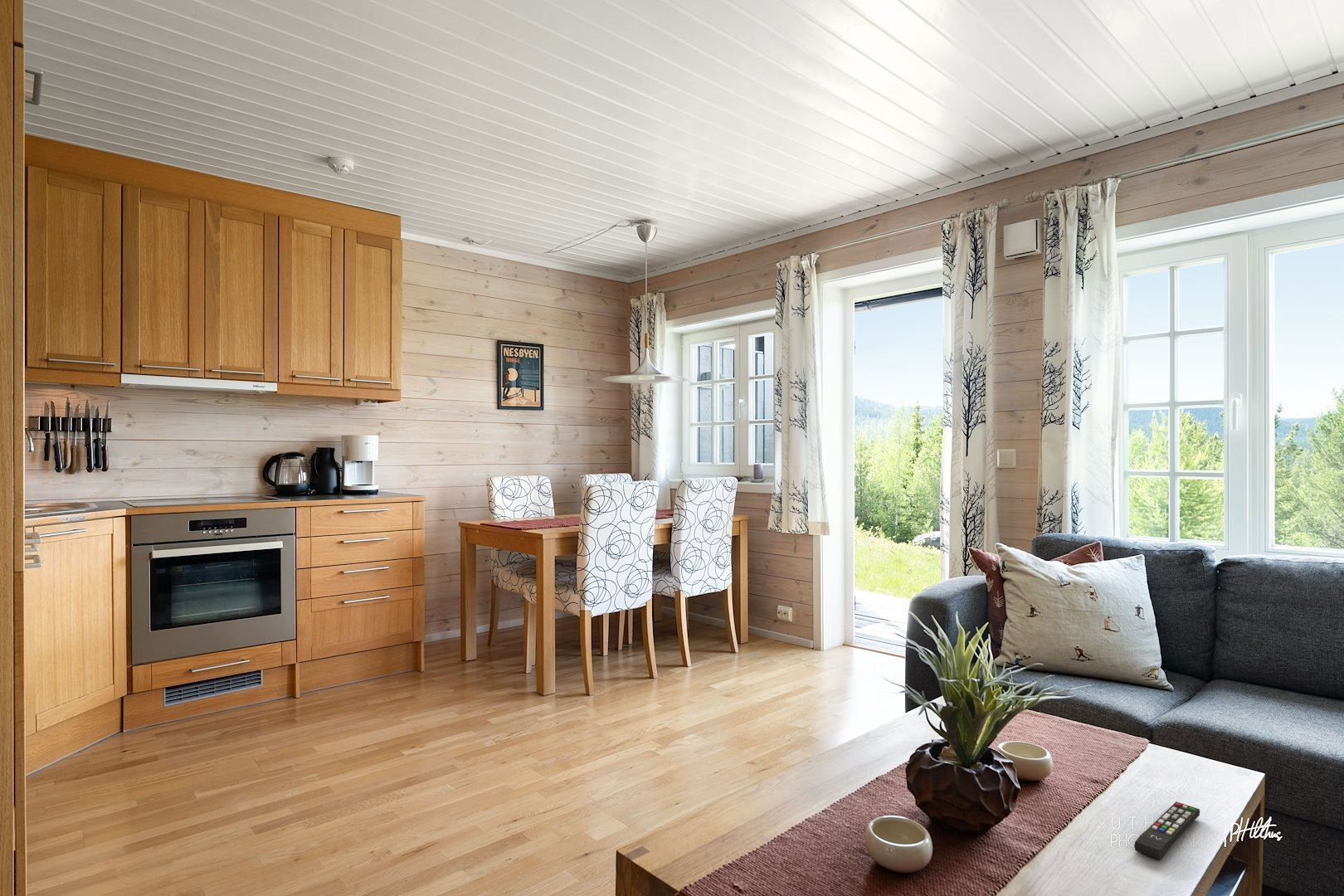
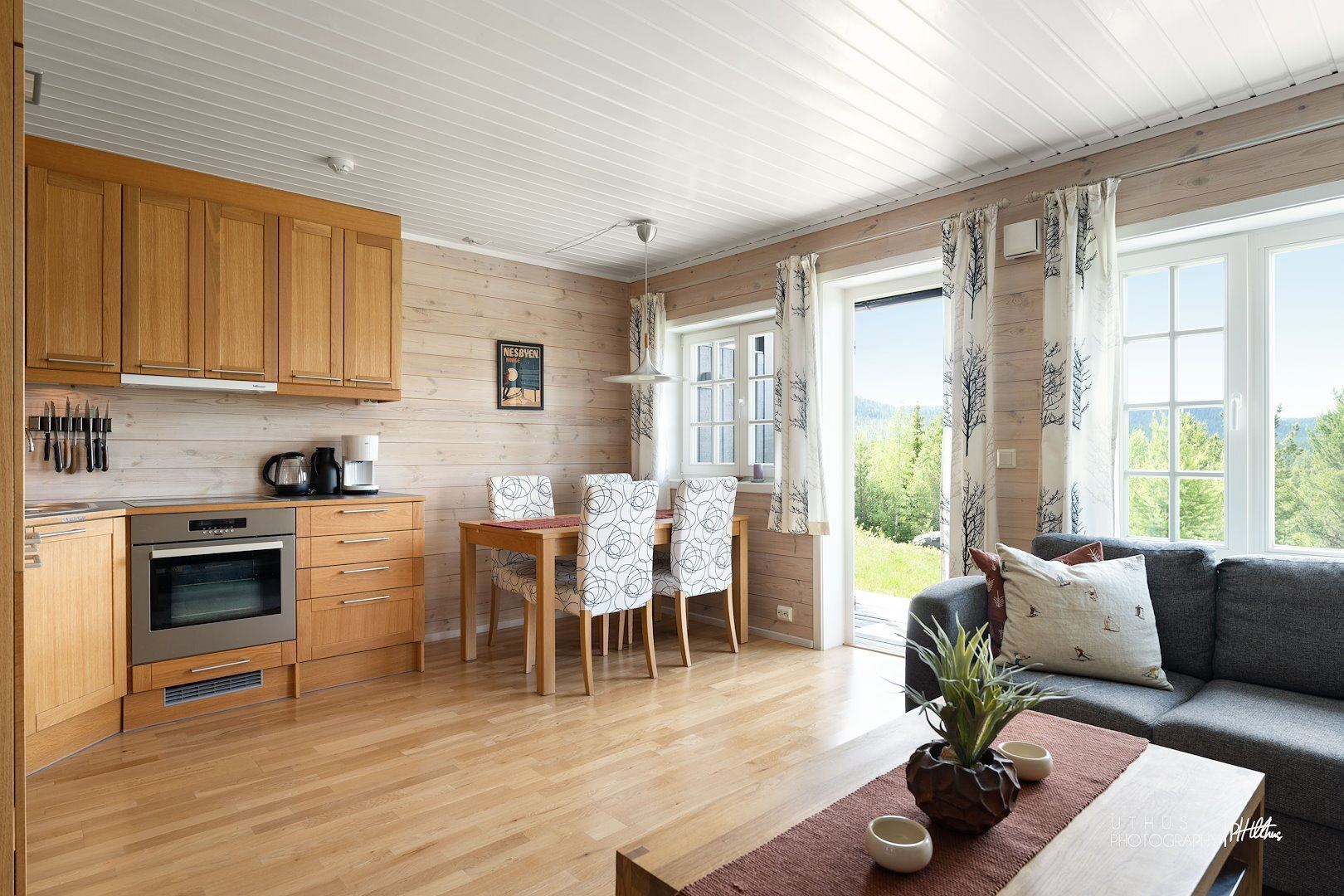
- remote control [1133,801,1200,861]
